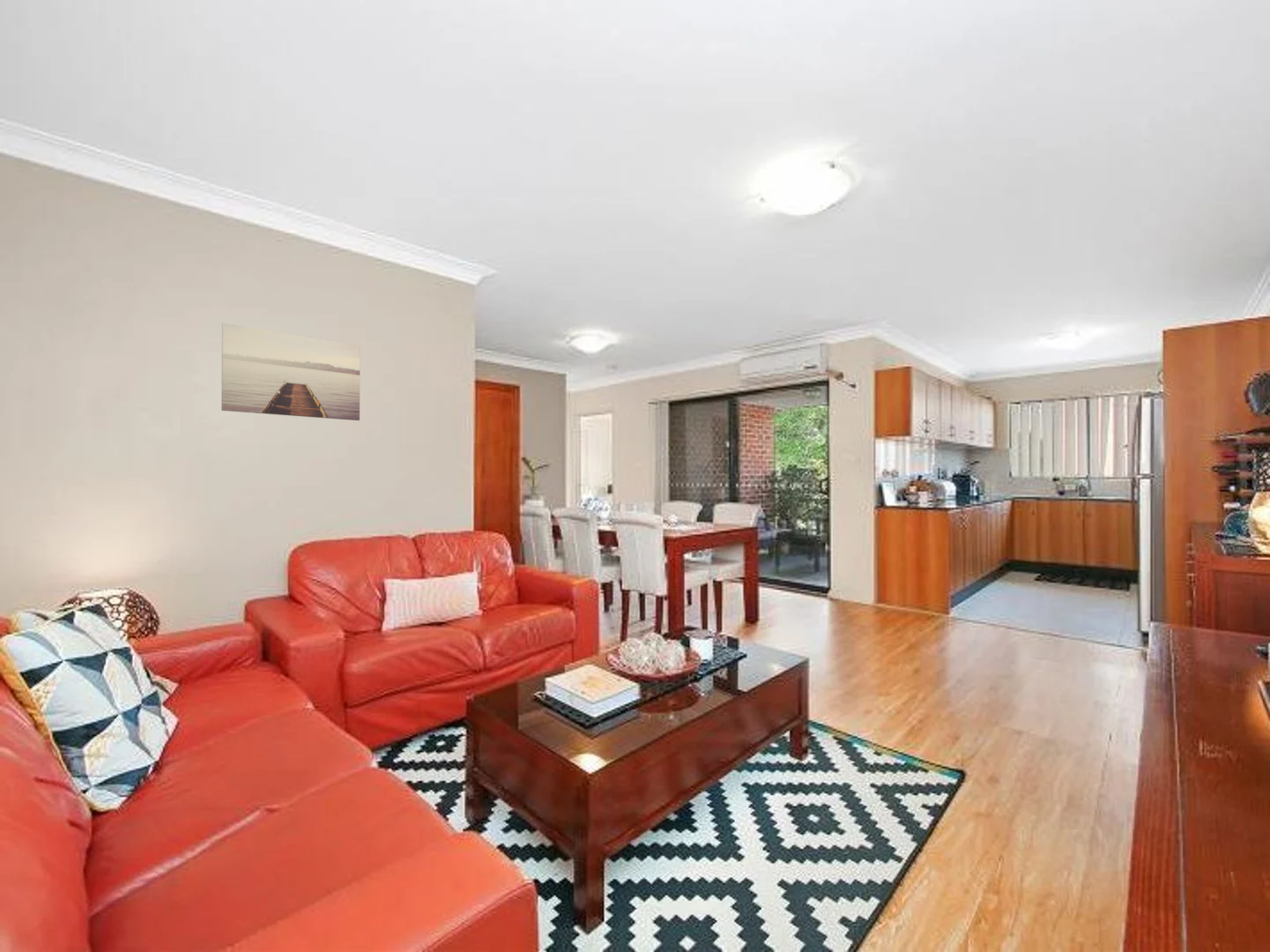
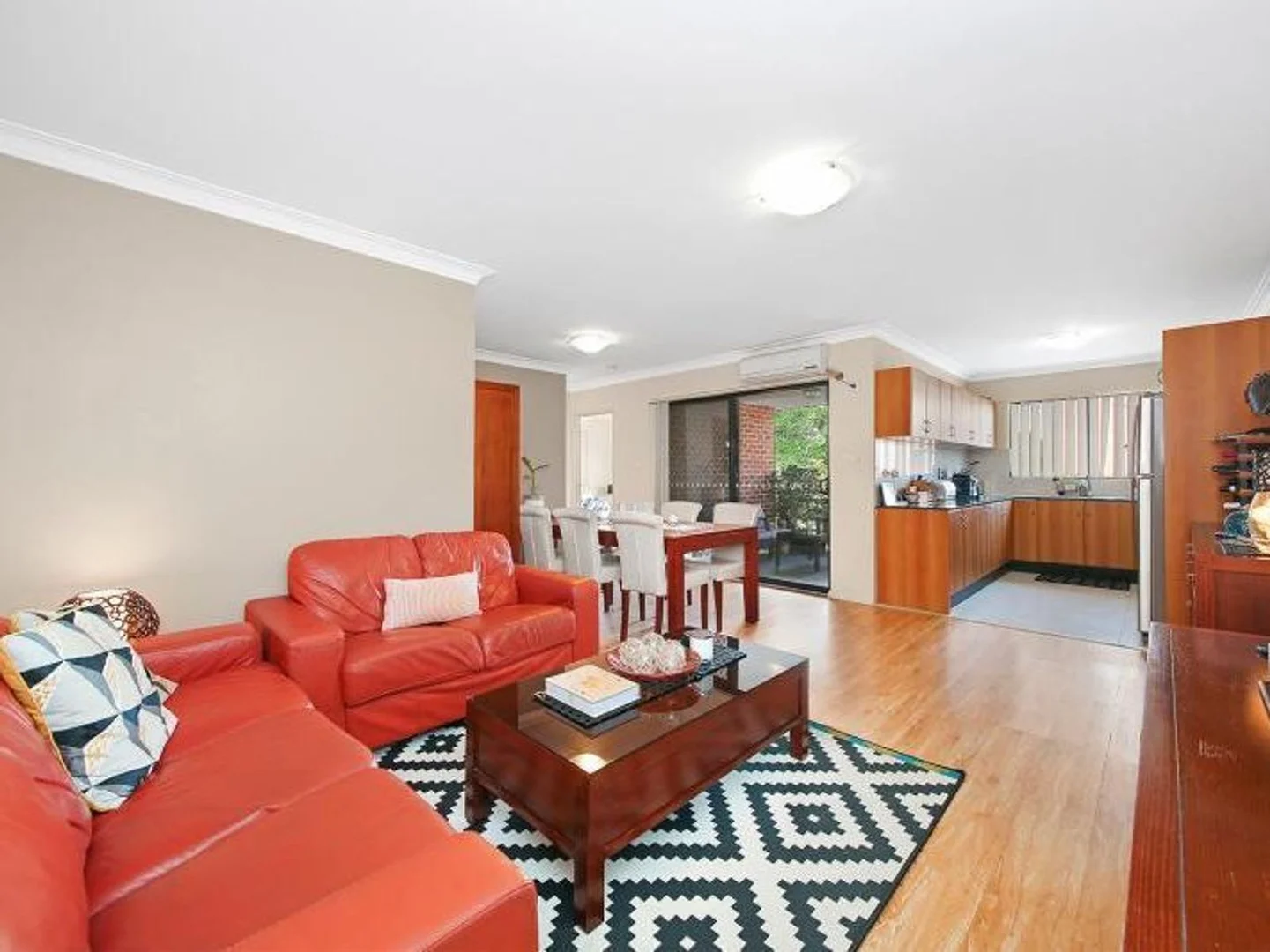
- wall art [220,322,360,421]
